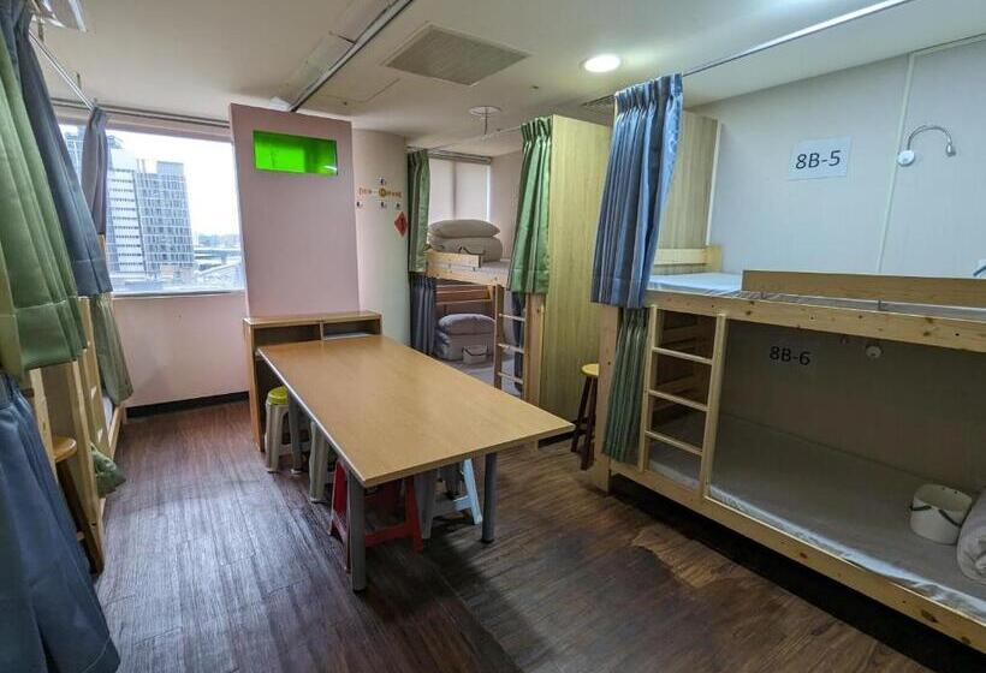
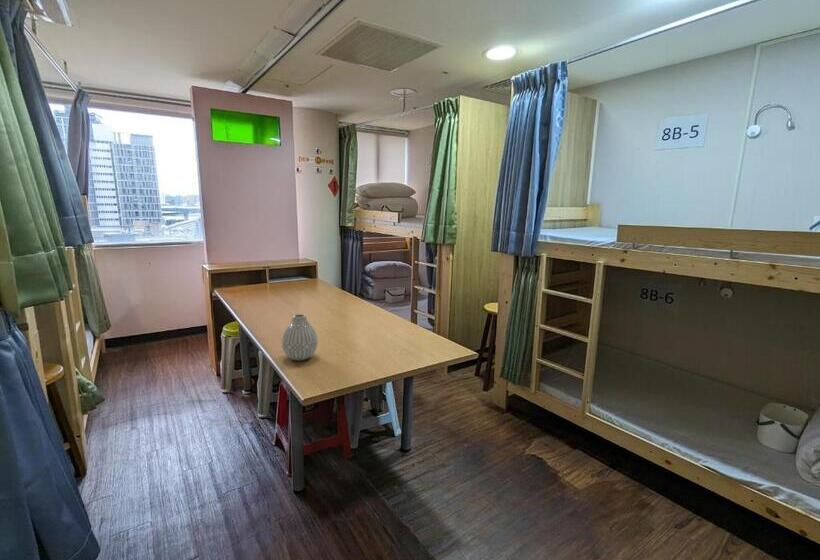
+ vase [281,313,319,362]
